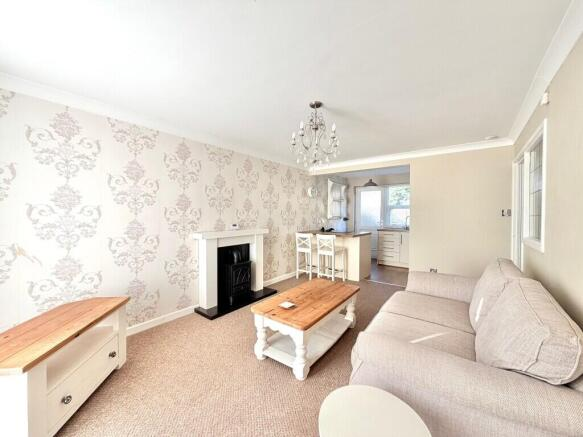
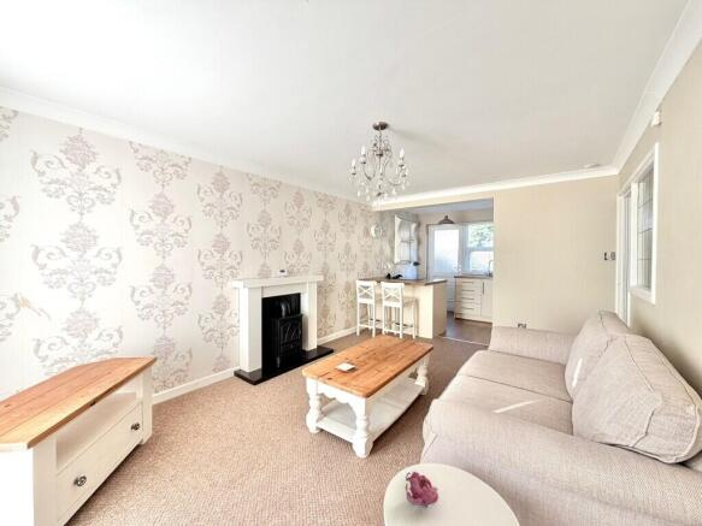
+ flower [405,471,440,509]
